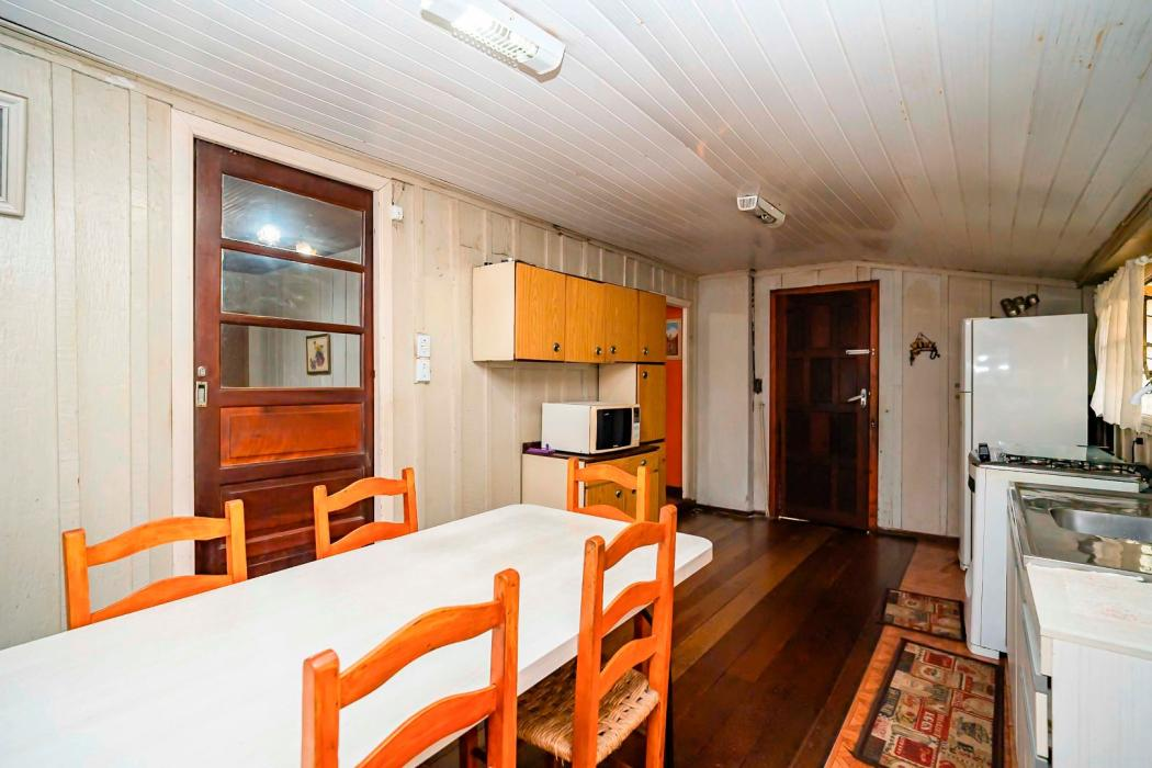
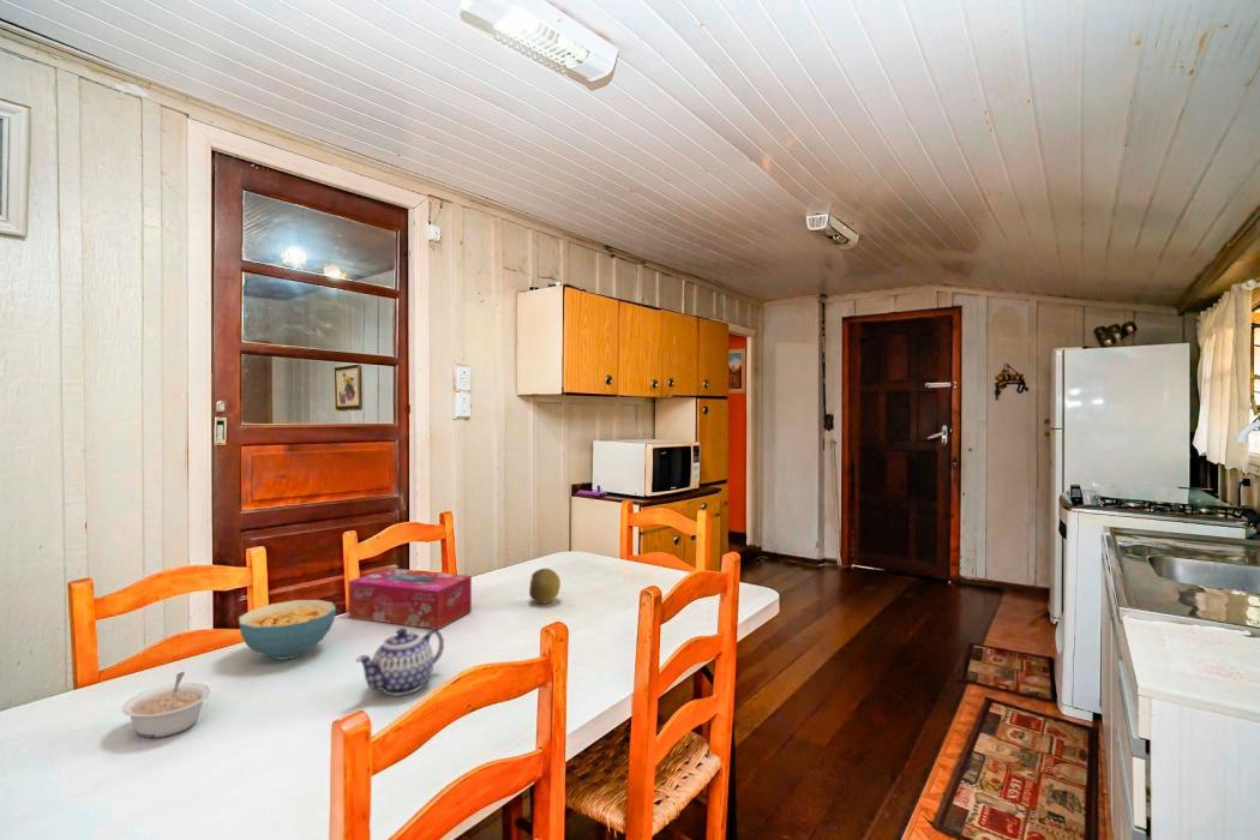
+ tissue box [348,566,473,630]
+ cereal bowl [238,599,337,660]
+ teapot [355,628,445,696]
+ legume [121,671,211,739]
+ fruit [528,568,562,605]
